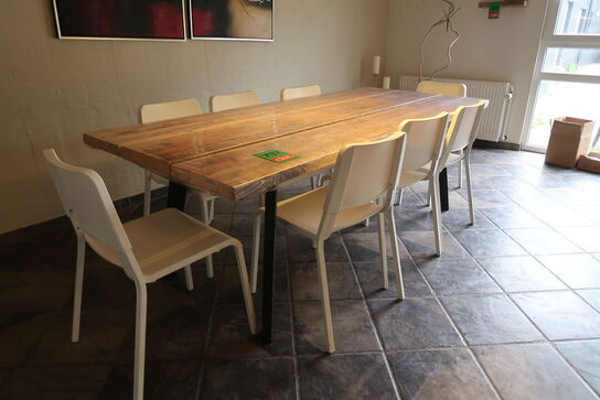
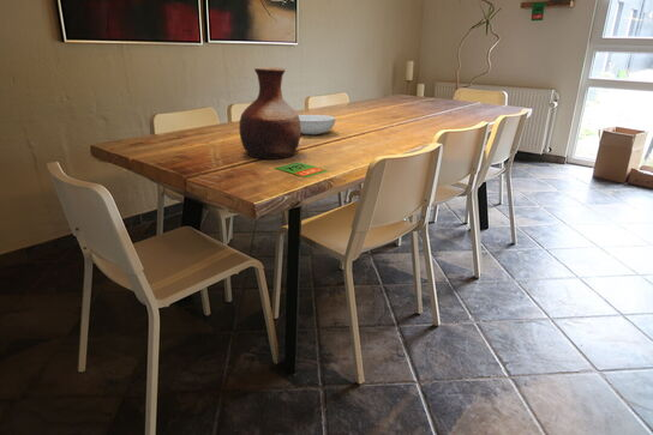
+ vase [238,66,301,161]
+ serving bowl [298,114,336,135]
